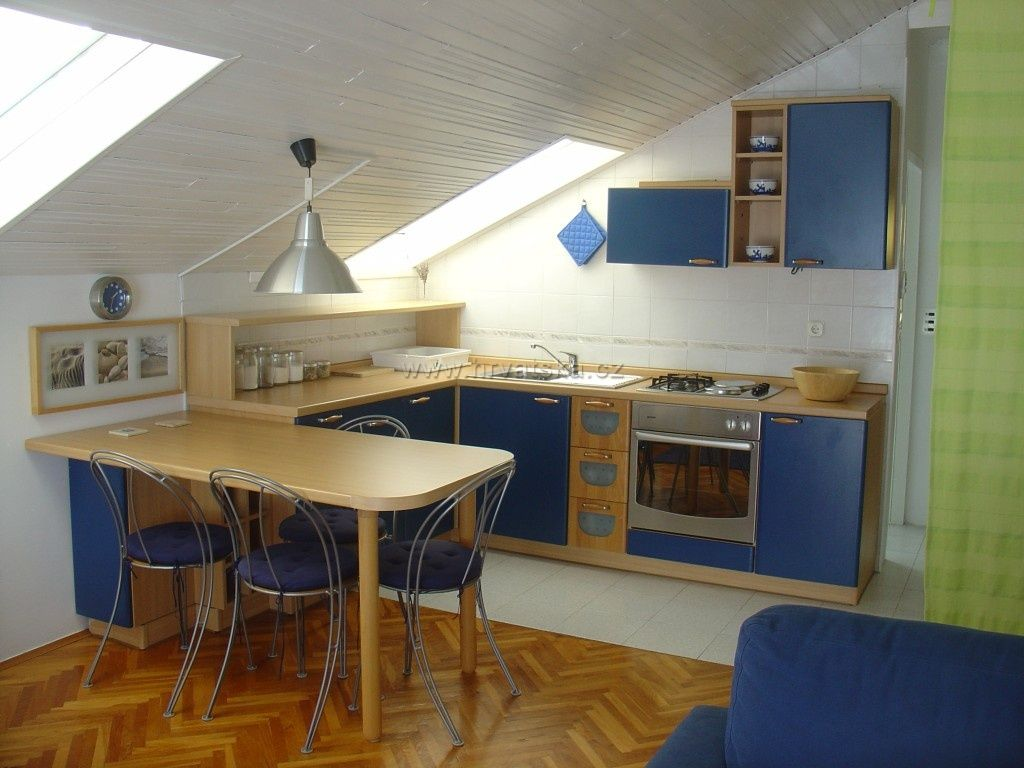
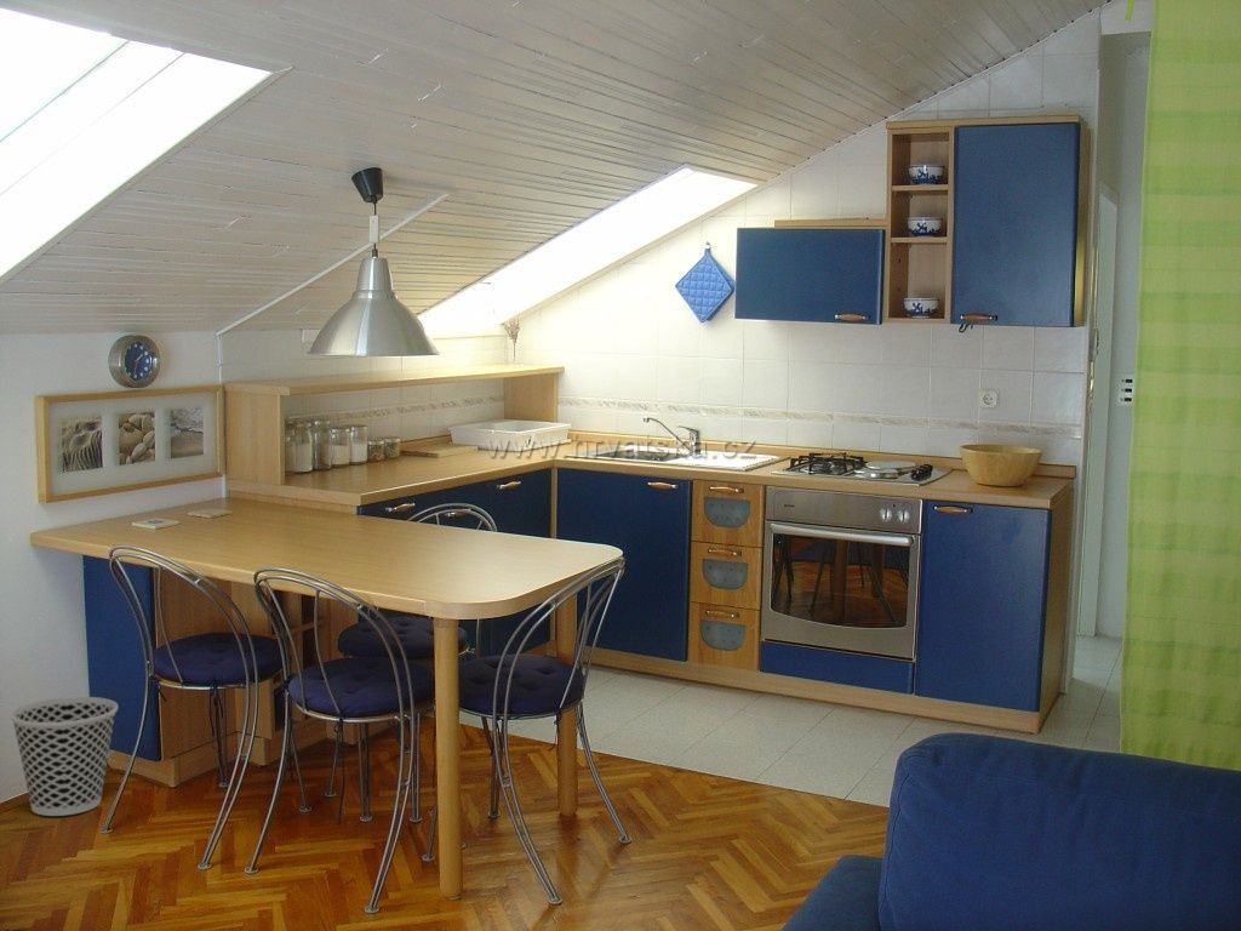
+ wastebasket [8,696,119,817]
